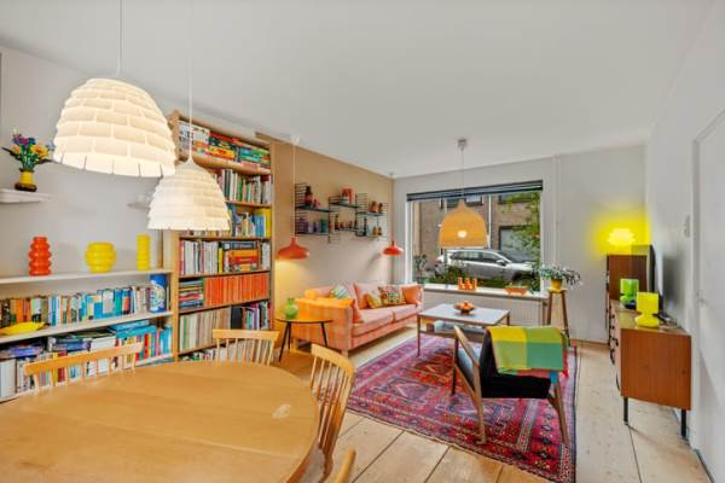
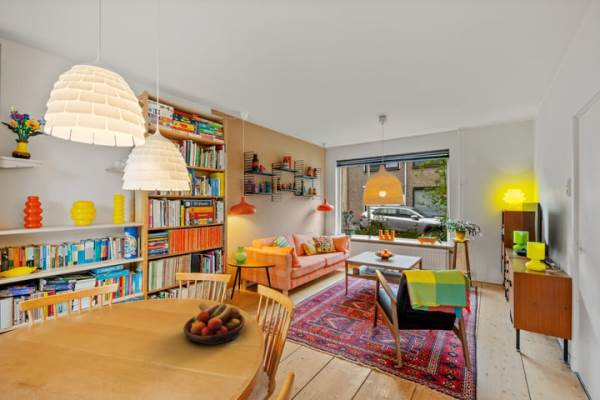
+ fruit bowl [183,301,246,346]
